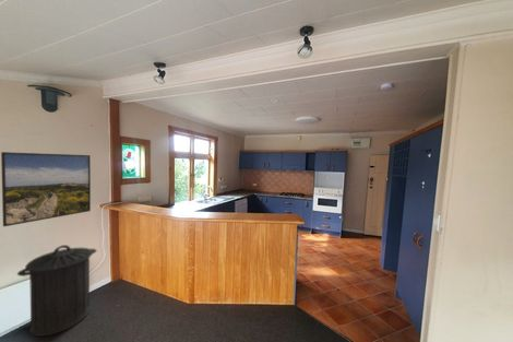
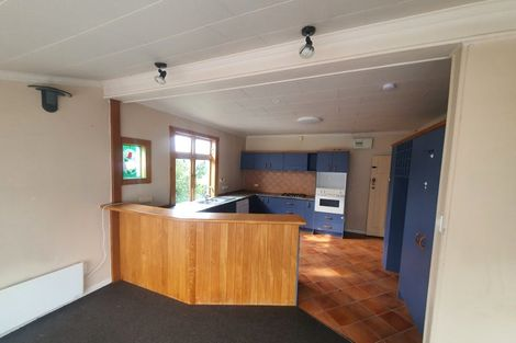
- trash can [16,244,98,338]
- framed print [0,151,92,227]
